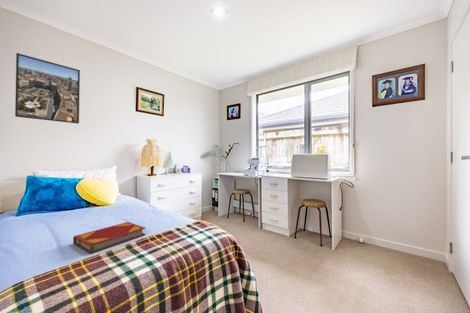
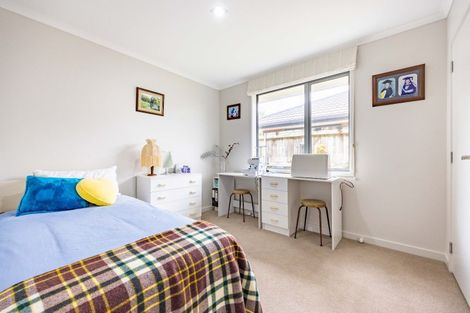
- hardback book [72,221,146,254]
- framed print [14,52,81,124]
